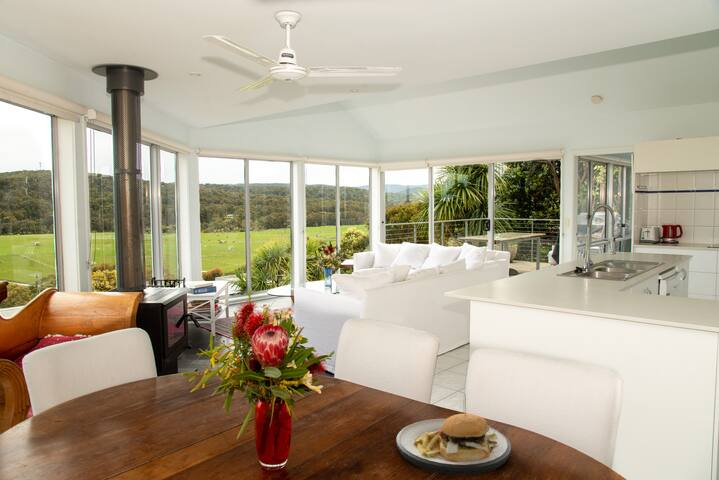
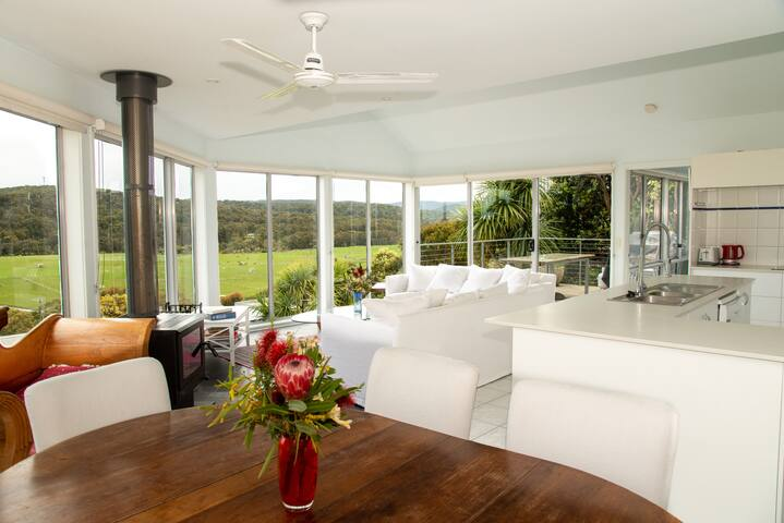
- plate [396,394,512,476]
